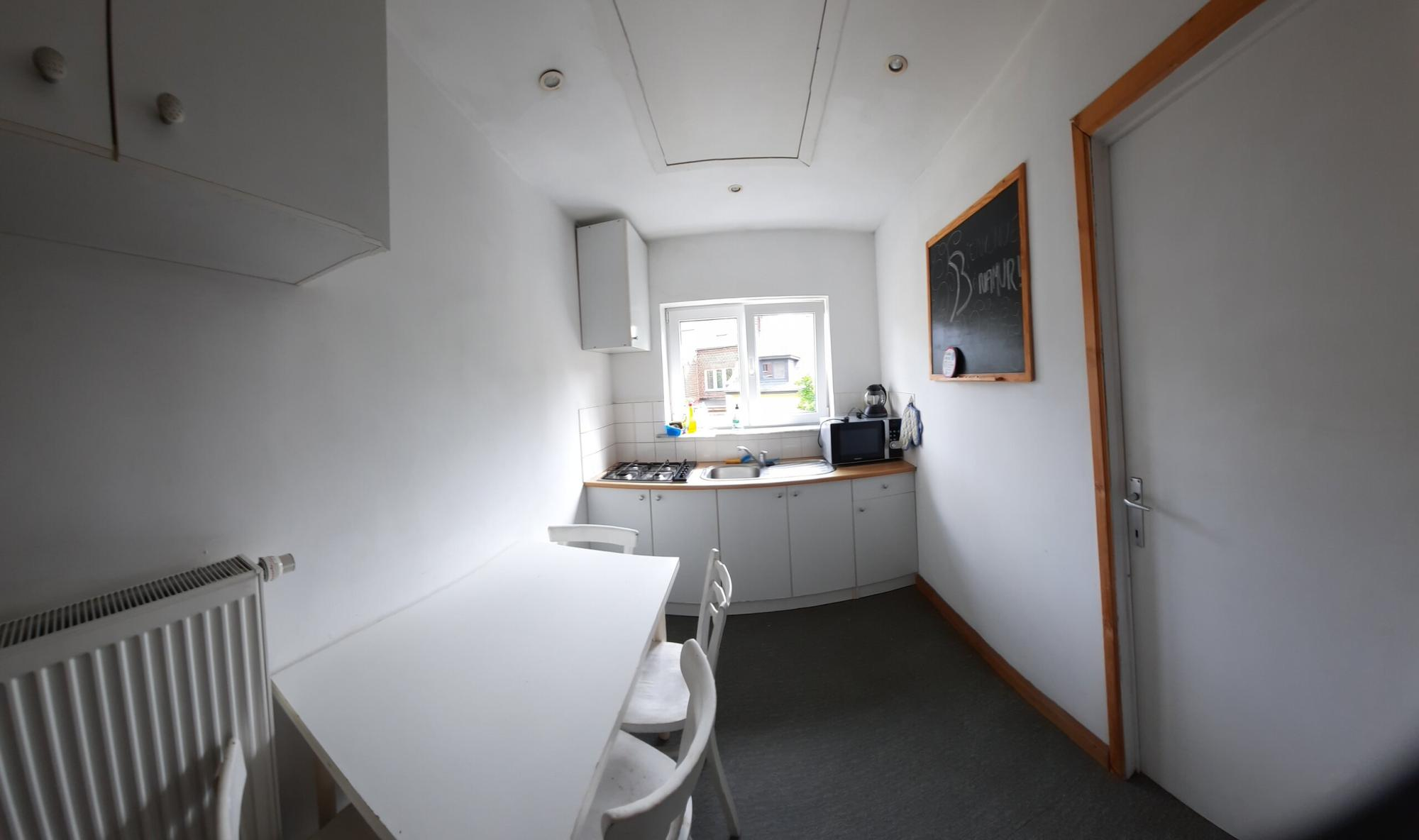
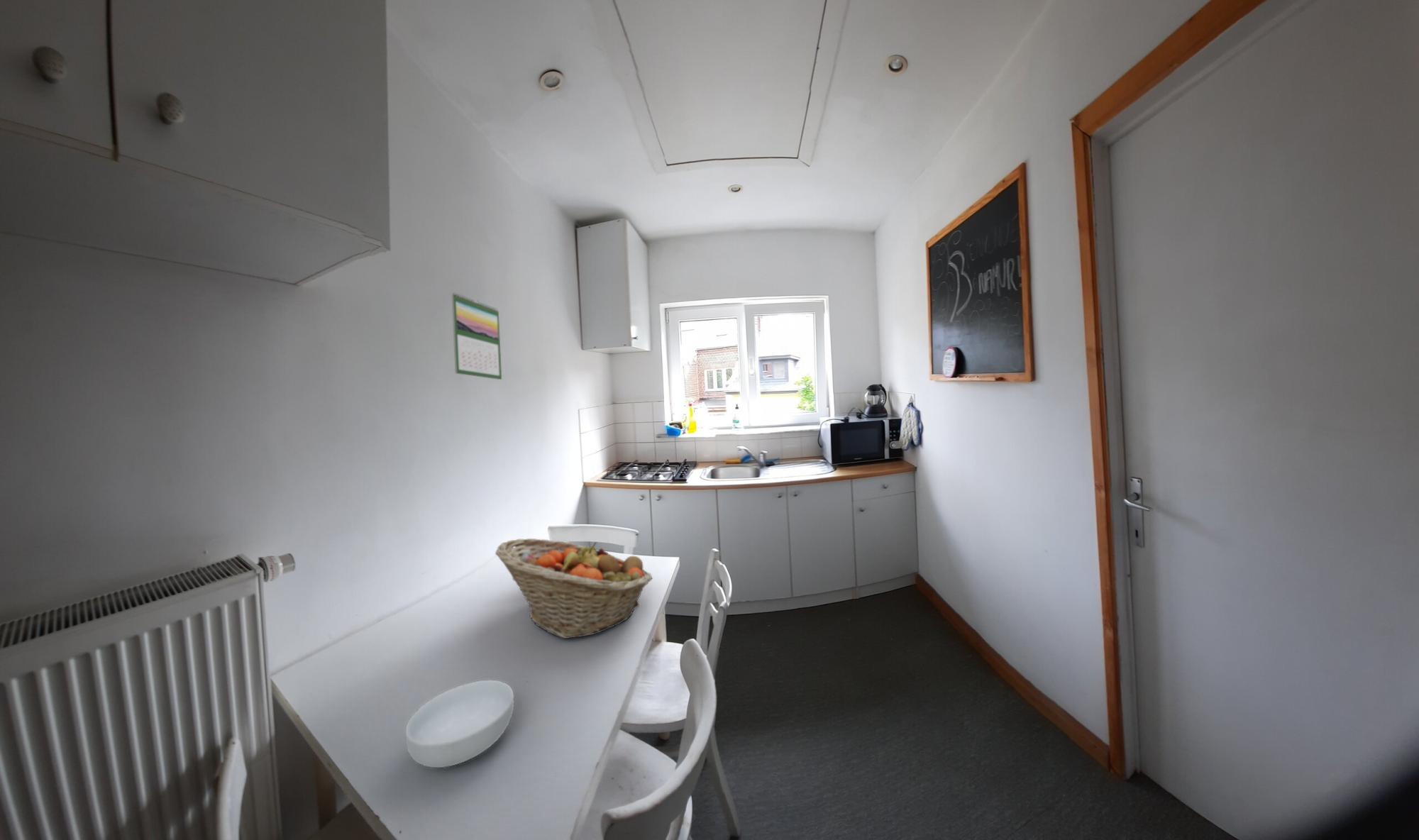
+ calendar [451,292,502,380]
+ cereal bowl [405,680,515,768]
+ fruit basket [495,538,653,639]
